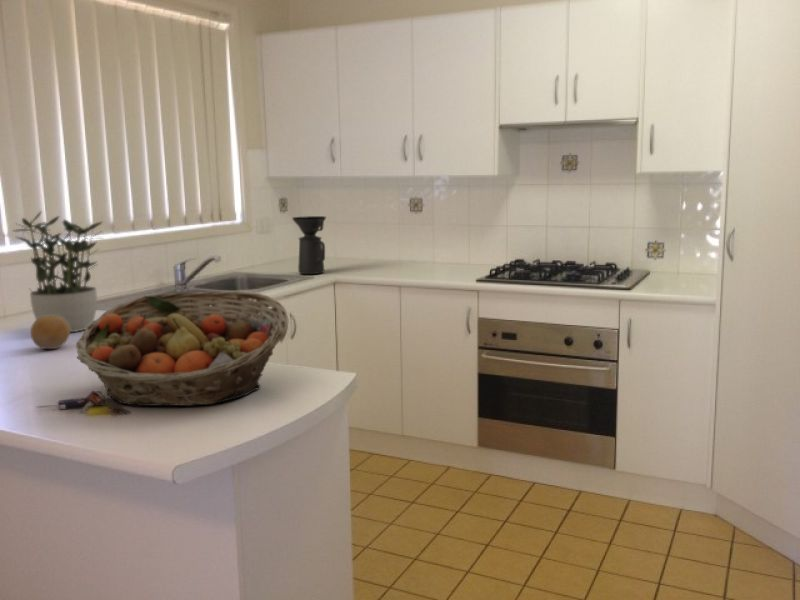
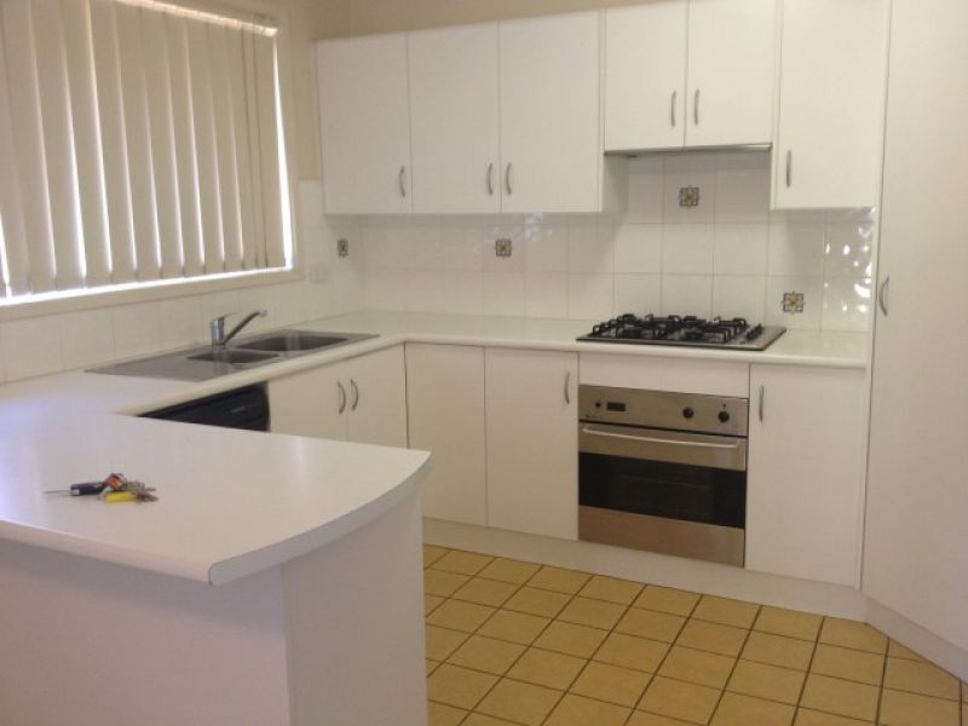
- coffee maker [292,215,327,275]
- potted plant [11,209,104,333]
- fruit basket [75,290,289,407]
- fruit [30,316,71,350]
